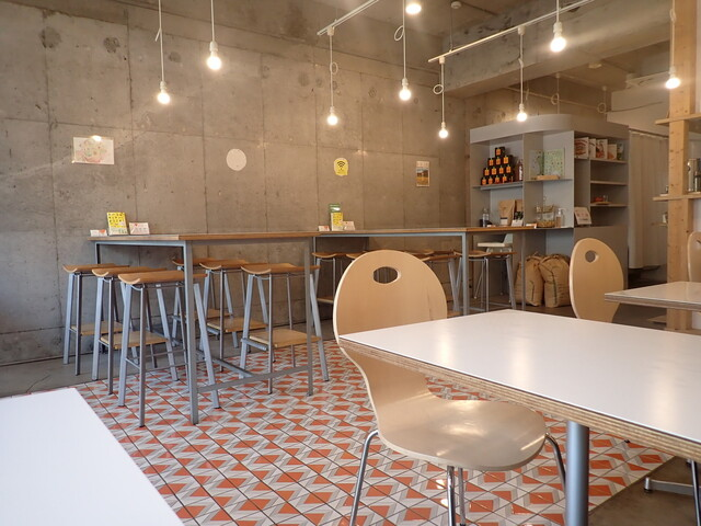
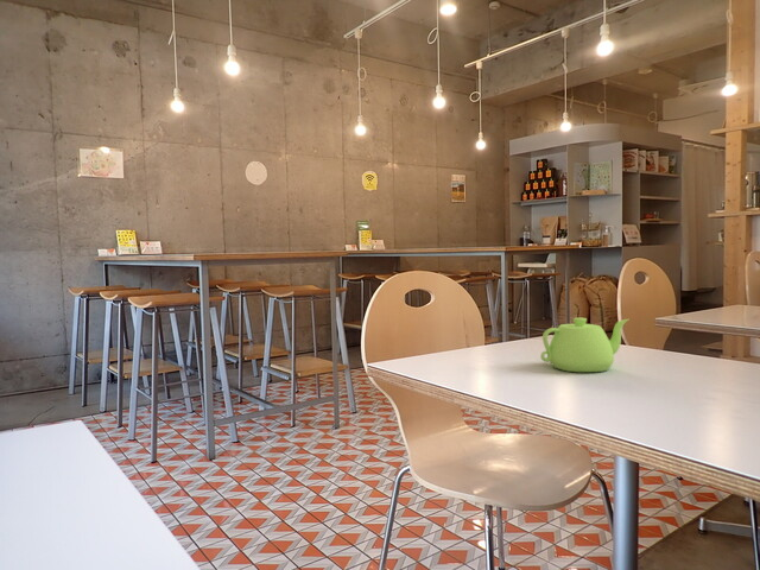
+ teapot [539,317,629,373]
